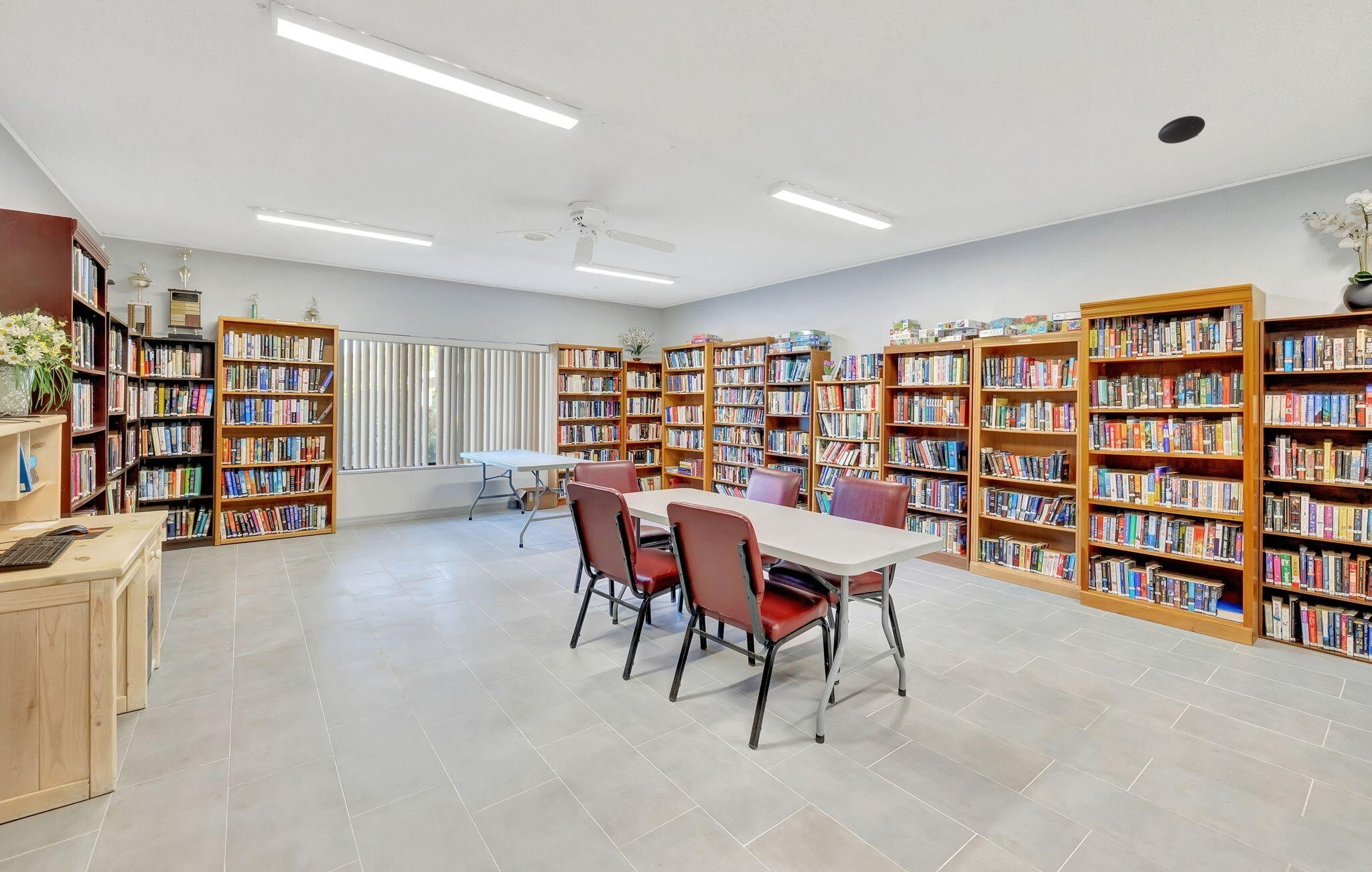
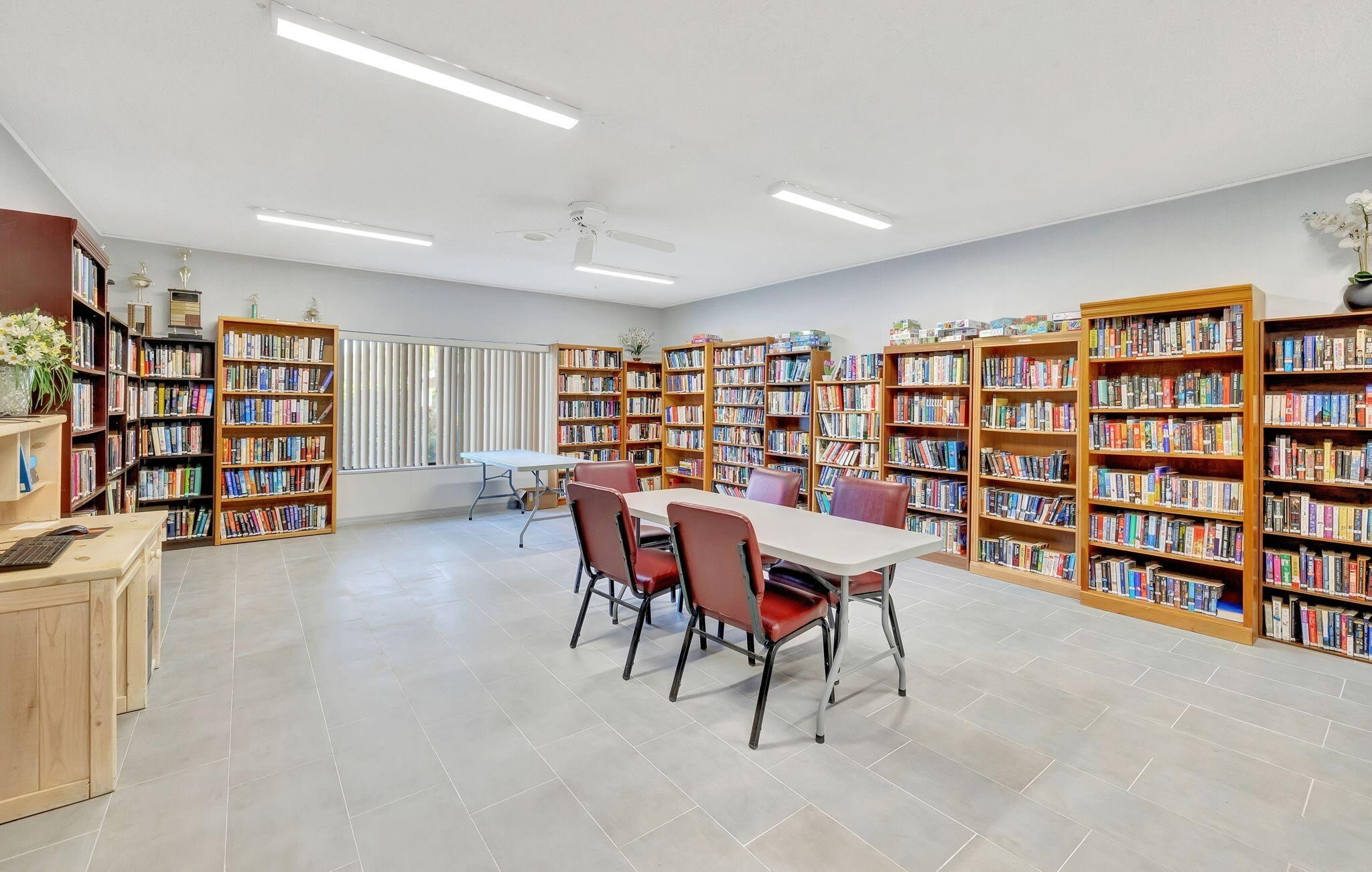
- ceiling light [1158,115,1206,144]
